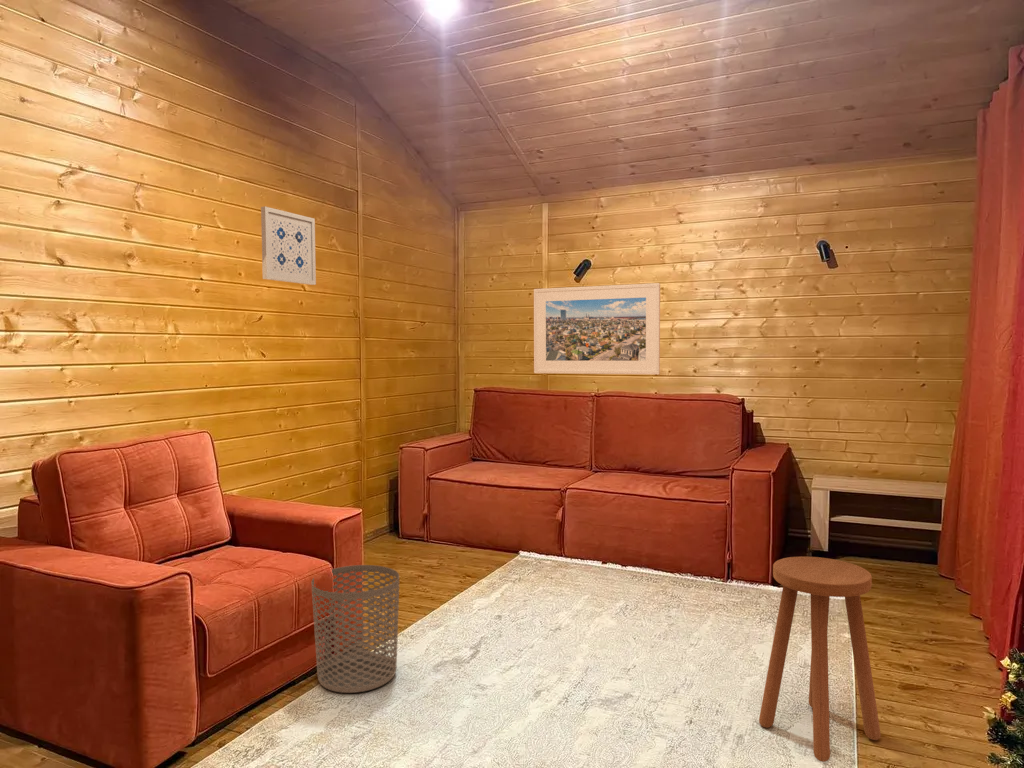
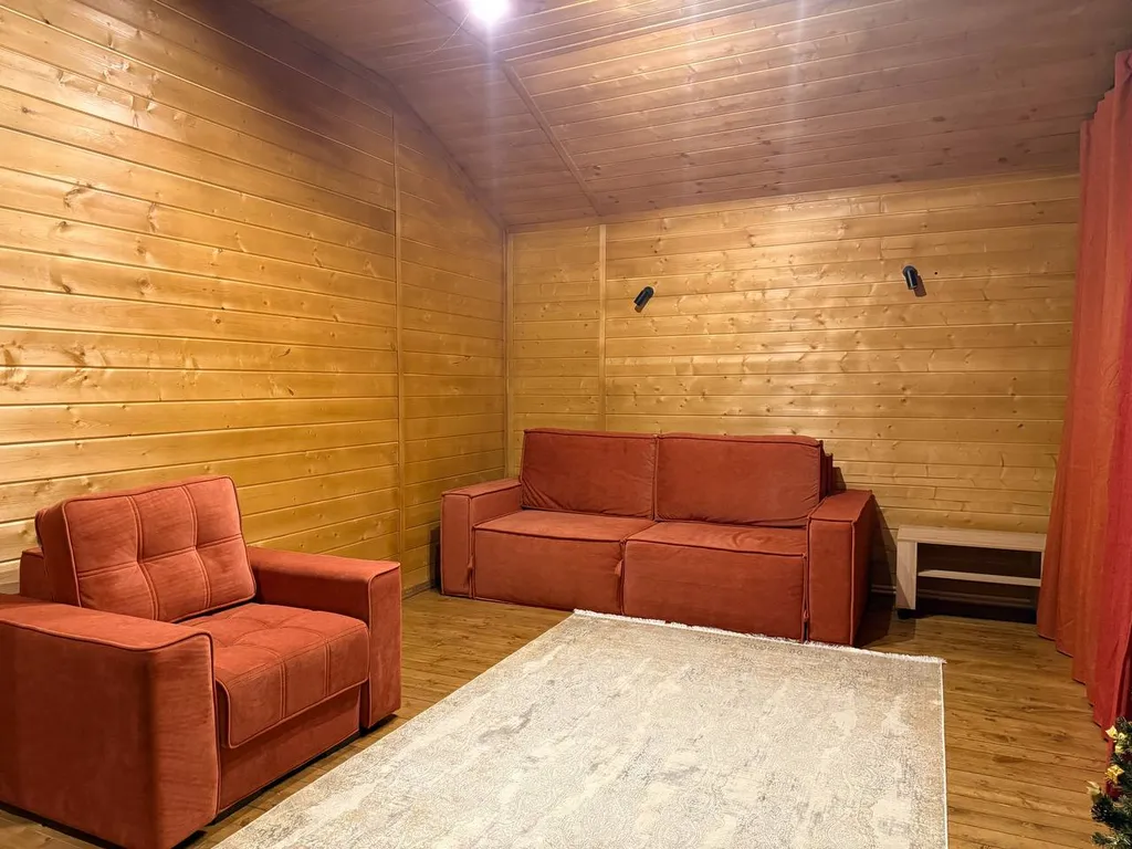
- stool [758,556,882,763]
- wall art [260,206,317,286]
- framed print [533,282,661,375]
- waste bin [311,564,400,694]
